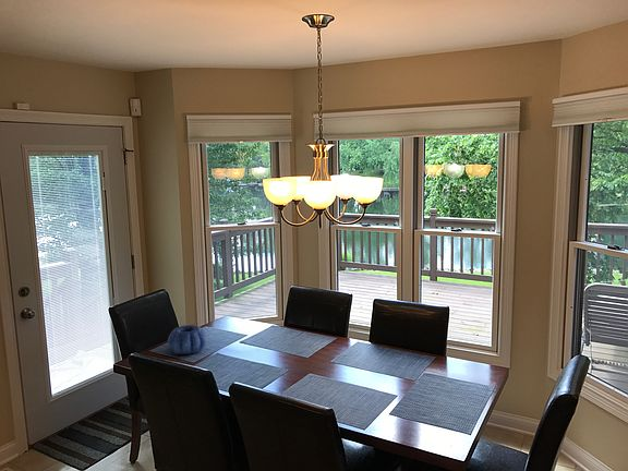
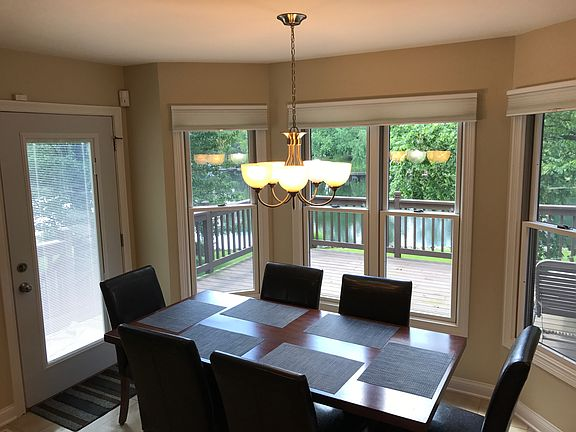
- decorative bowl [167,324,207,355]
